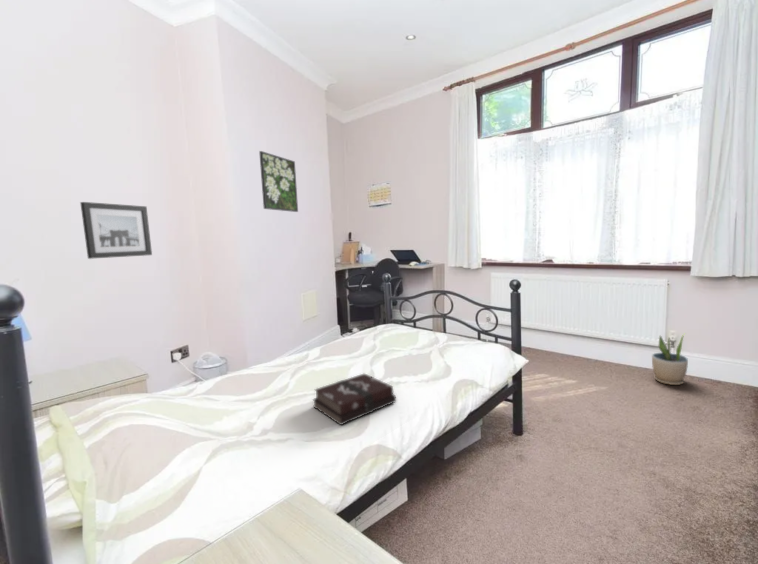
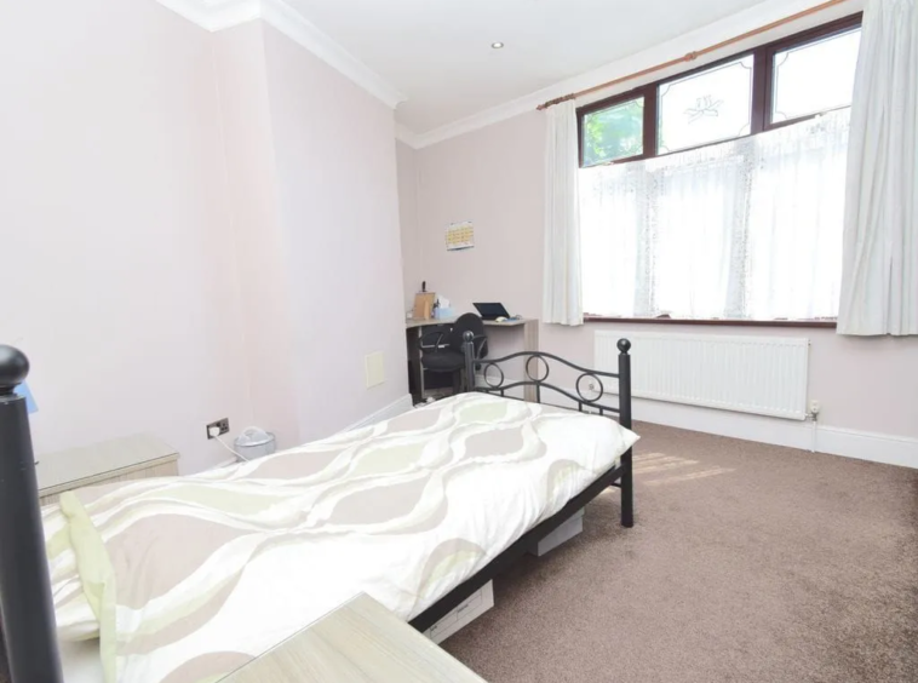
- potted plant [651,332,689,386]
- hardback book [311,372,397,426]
- wall art [79,201,153,260]
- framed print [258,150,299,213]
